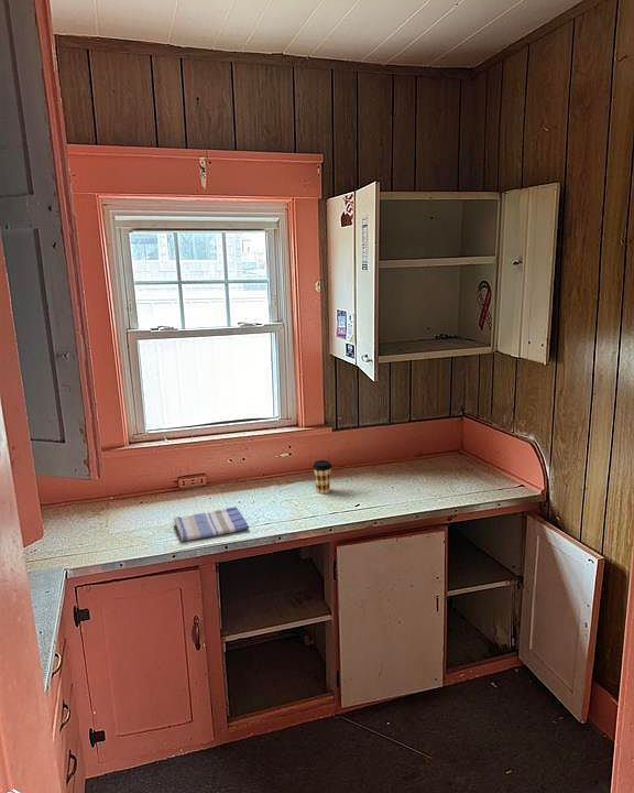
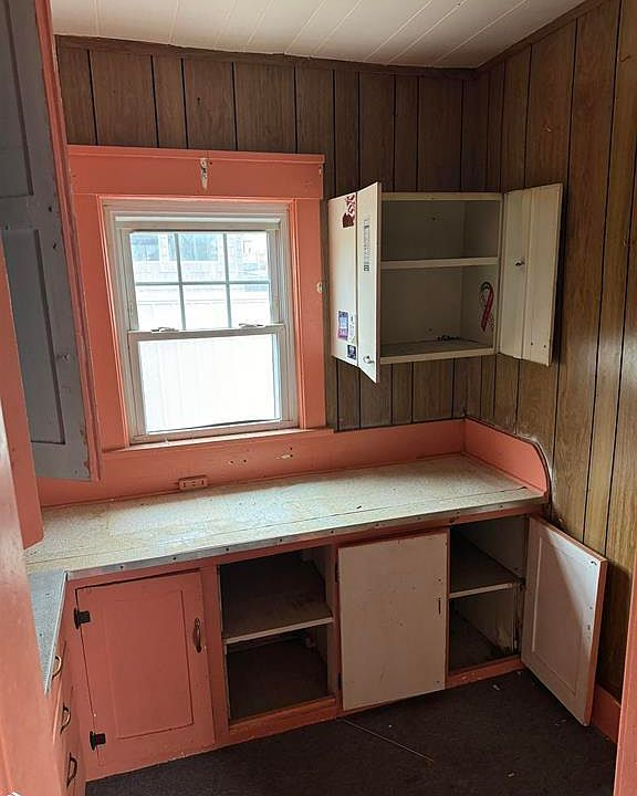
- dish towel [173,506,250,542]
- coffee cup [311,459,334,495]
